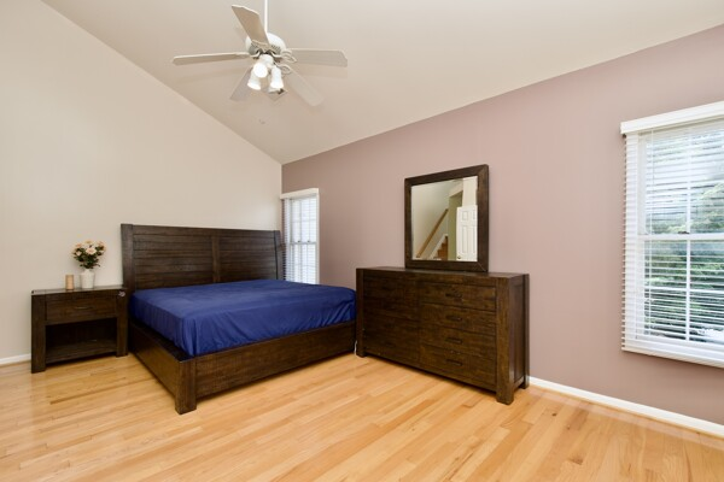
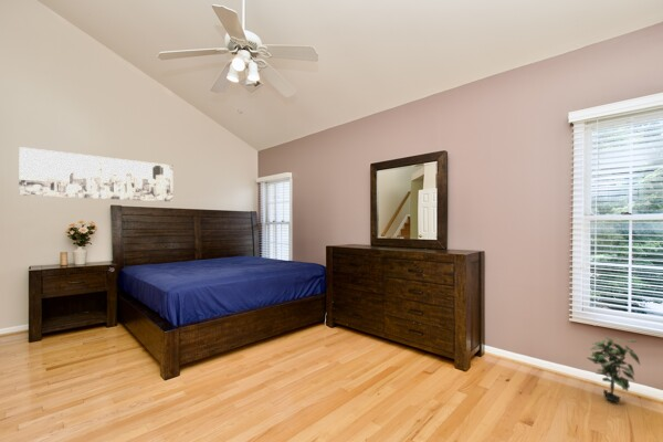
+ potted plant [586,336,641,403]
+ wall art [18,146,173,203]
